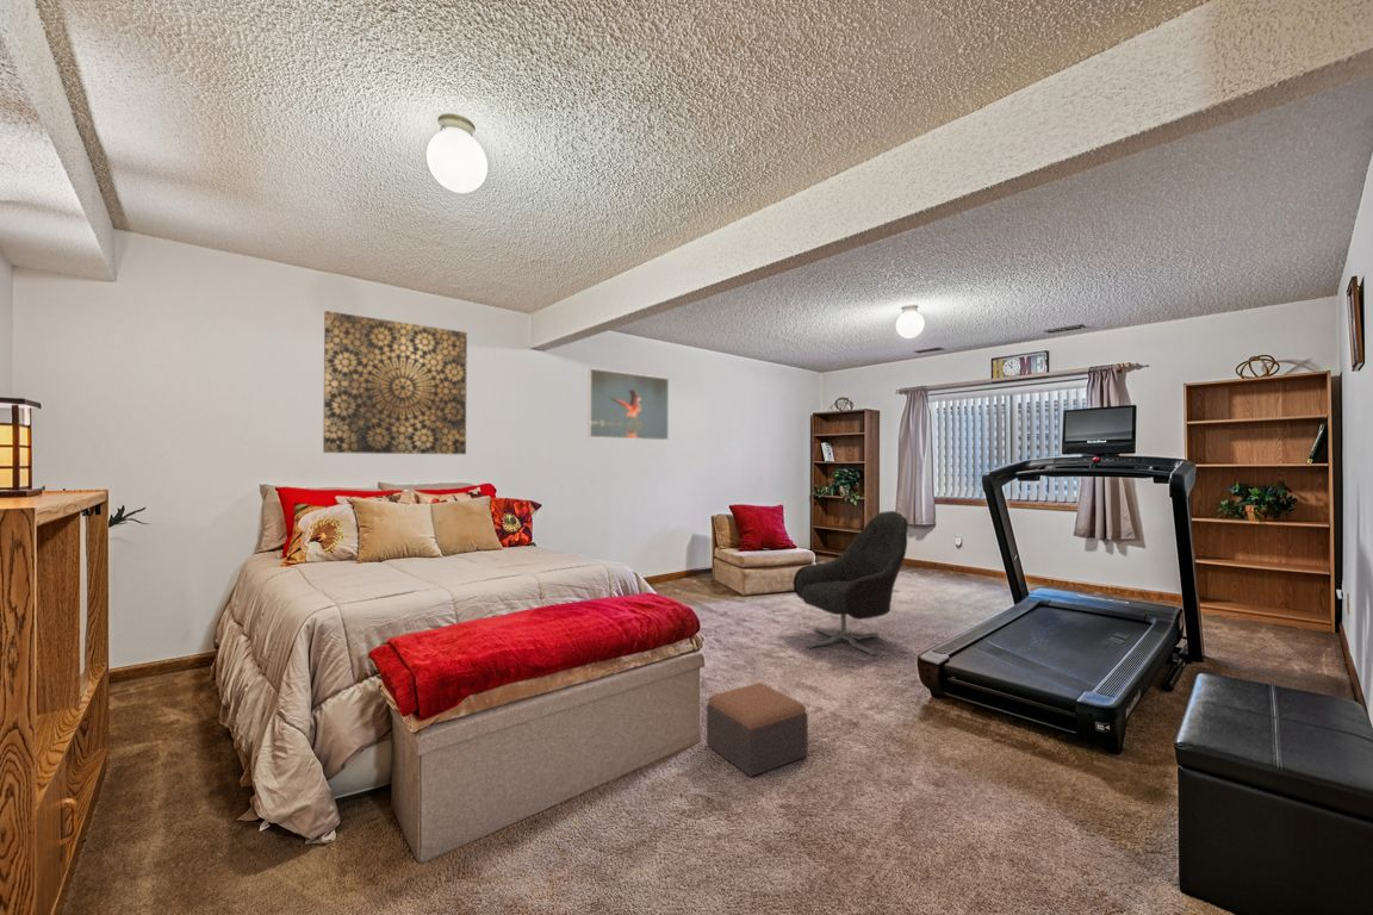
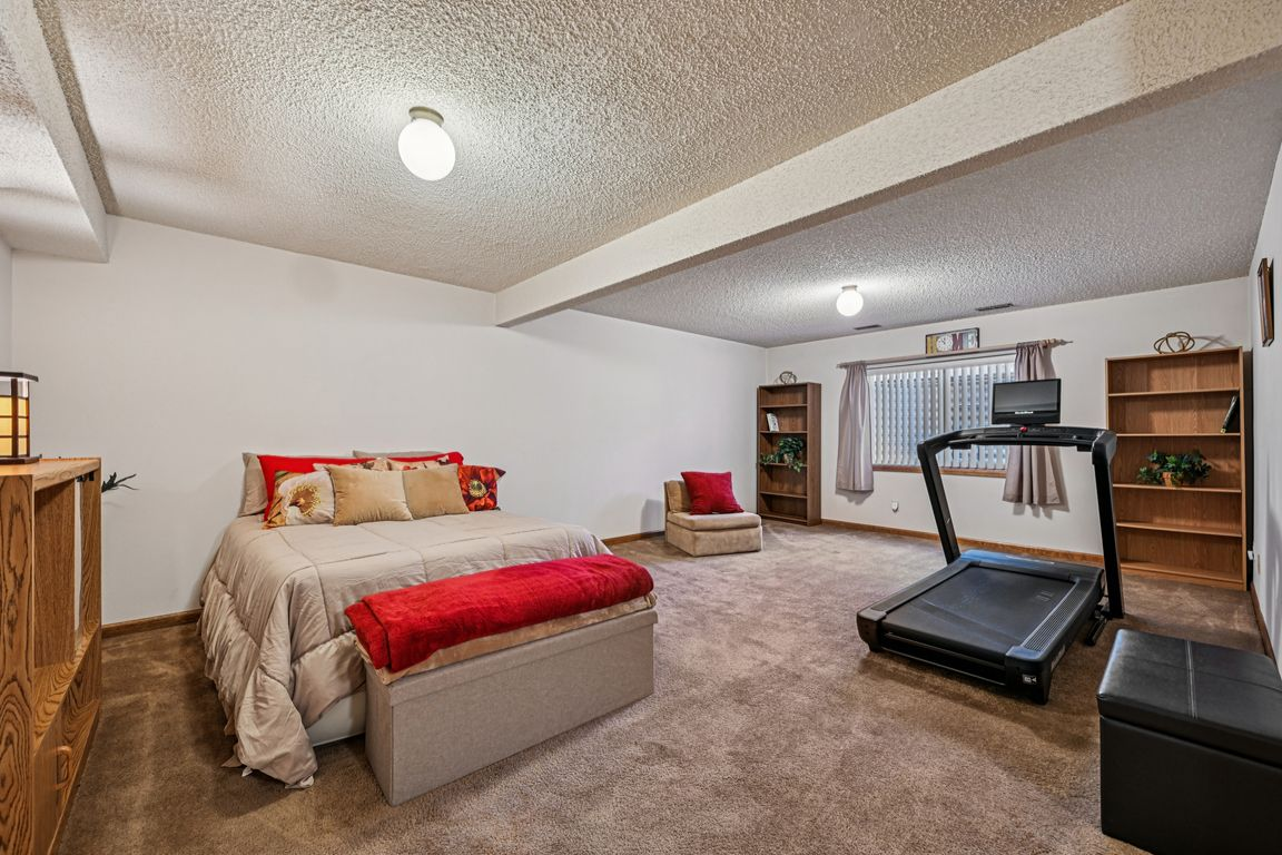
- armchair [791,510,909,656]
- footstool [706,681,809,778]
- wall art [322,310,468,455]
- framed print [588,367,670,441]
